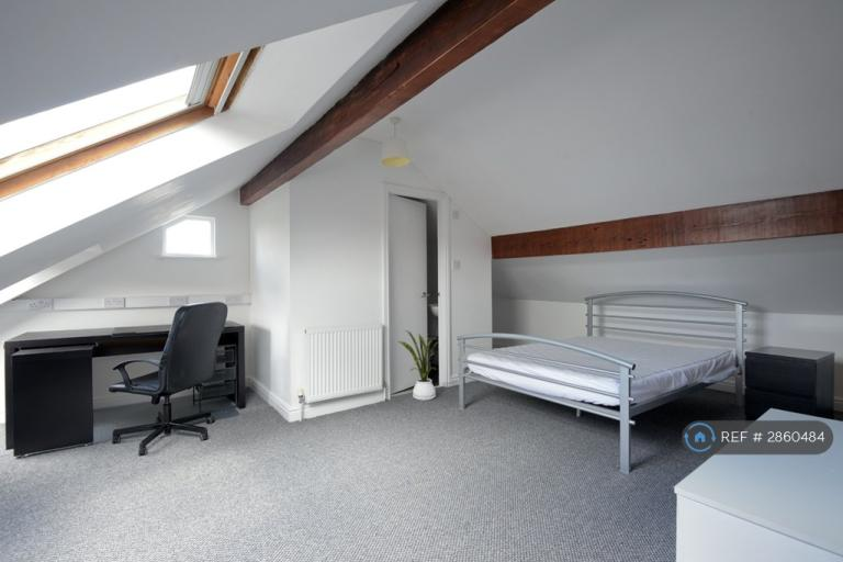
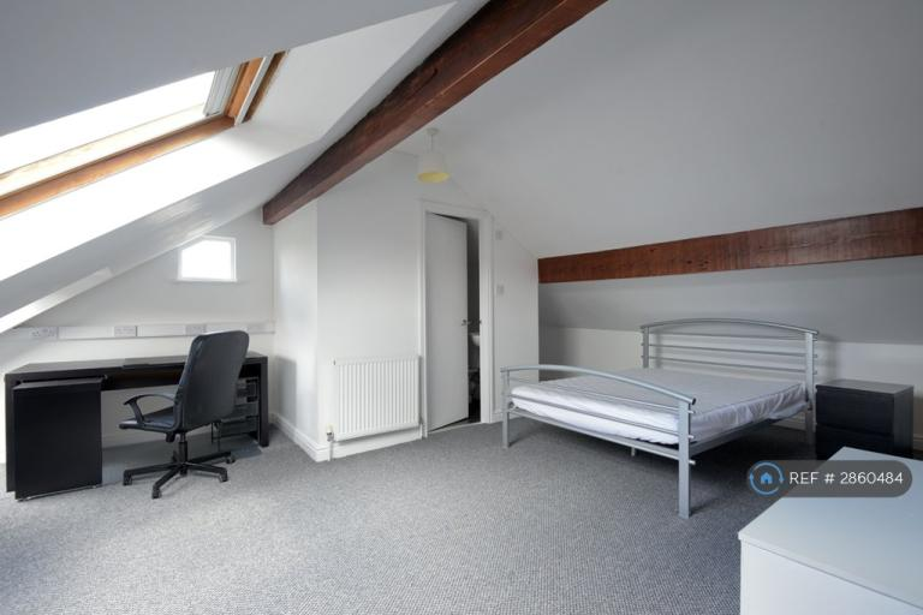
- house plant [397,329,440,402]
